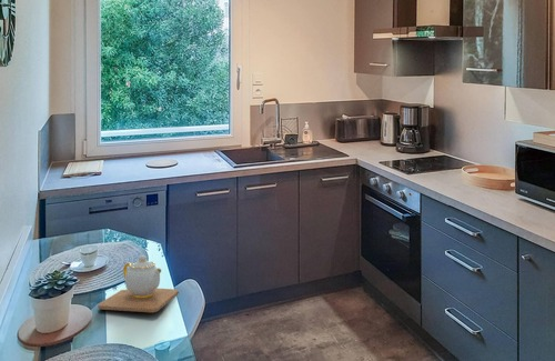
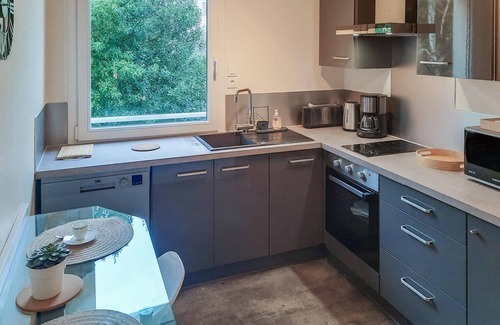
- teapot [97,254,180,313]
